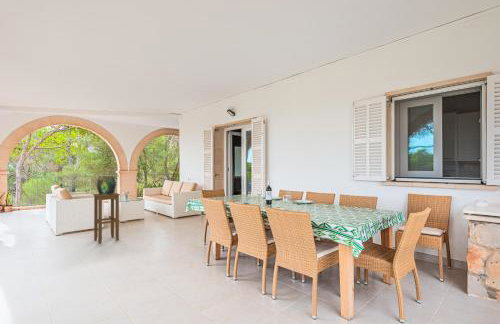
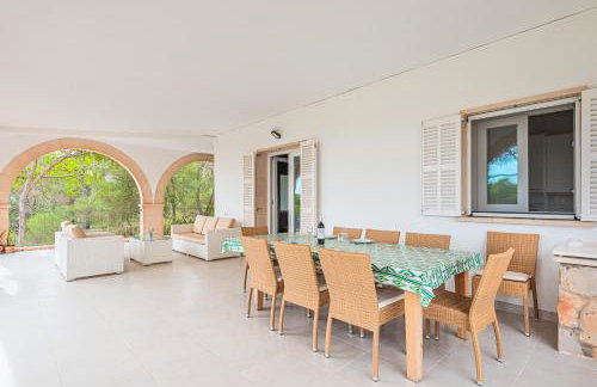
- stool [92,192,121,245]
- decorative urn [96,174,117,195]
